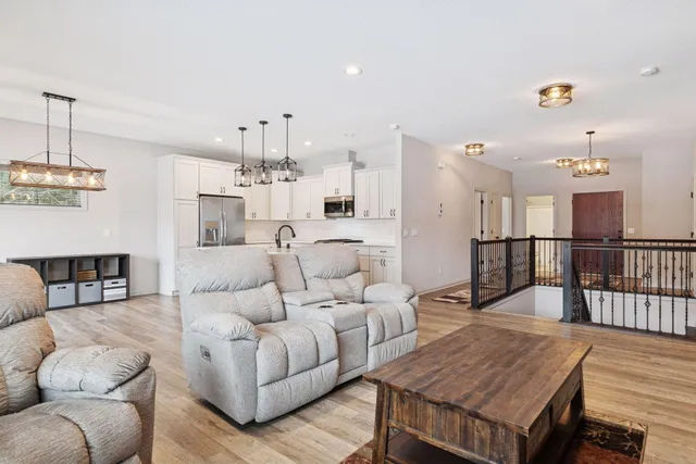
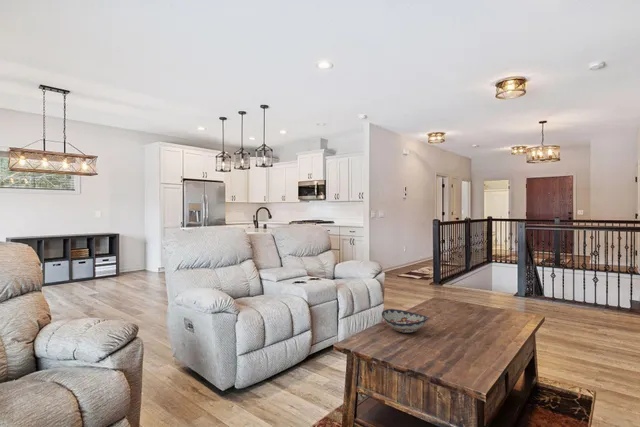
+ decorative bowl [381,308,429,334]
